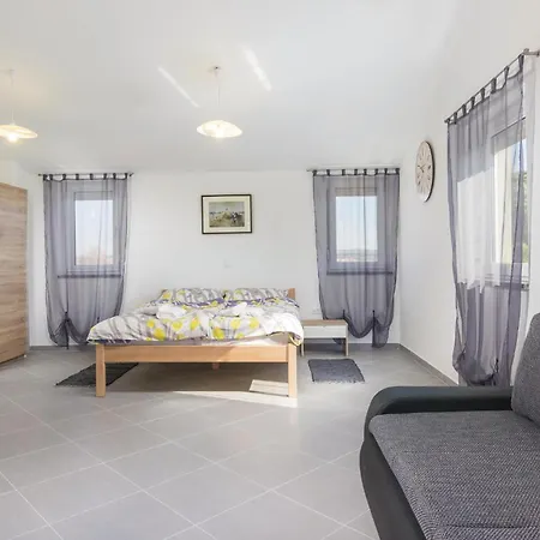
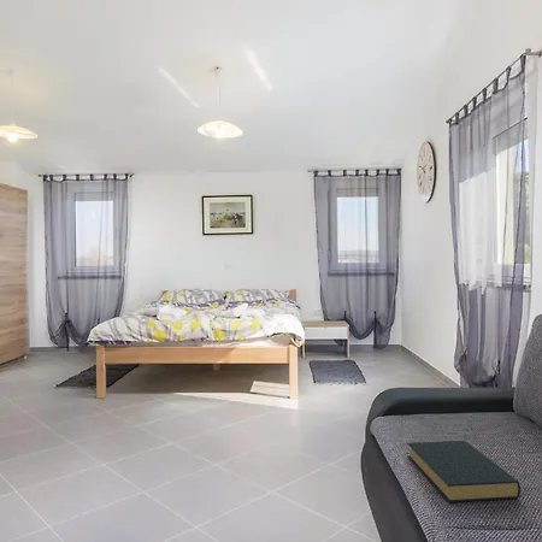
+ hardback book [406,440,522,503]
